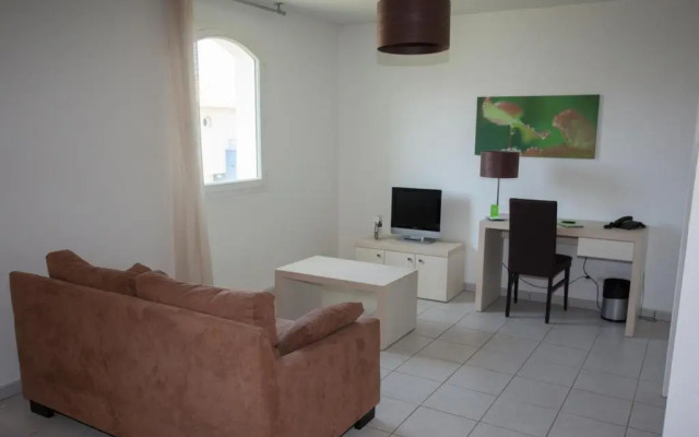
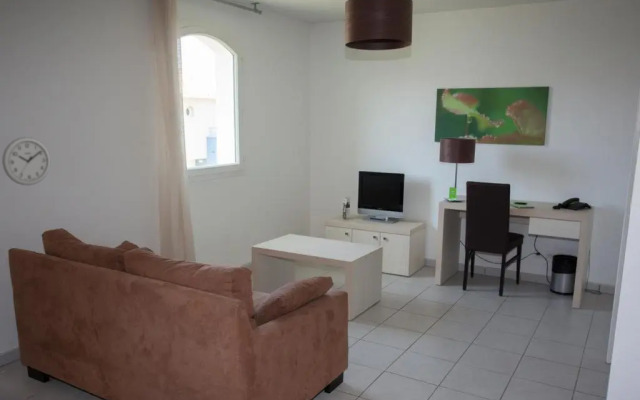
+ wall clock [1,136,52,186]
